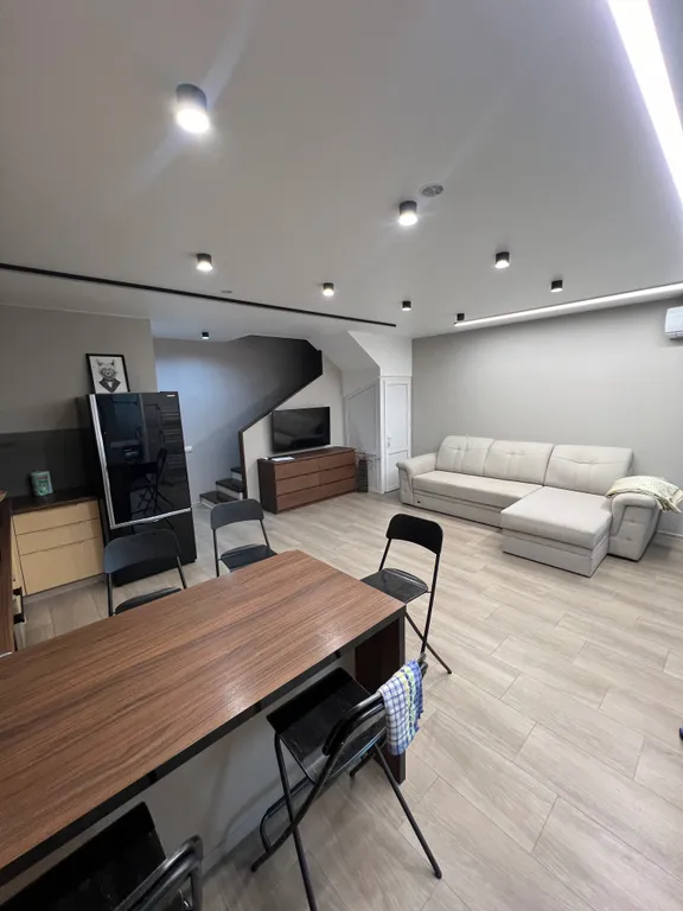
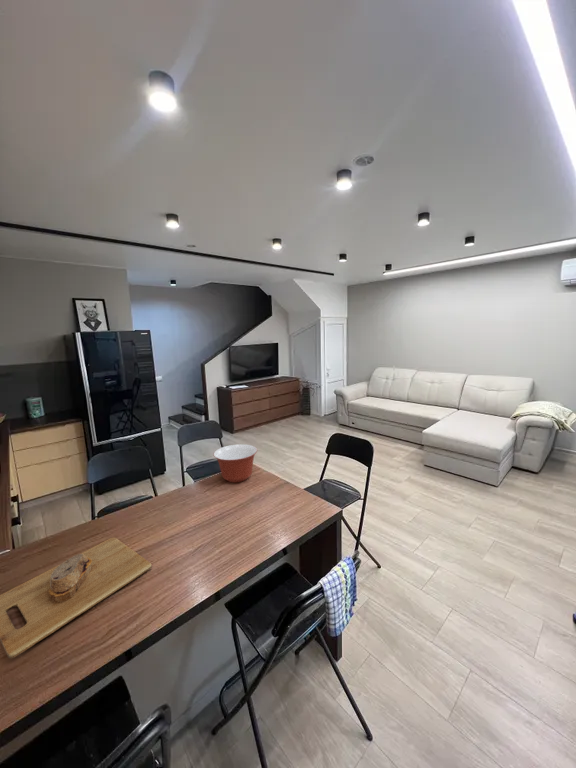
+ cutting board [0,536,153,659]
+ mixing bowl [213,443,258,483]
